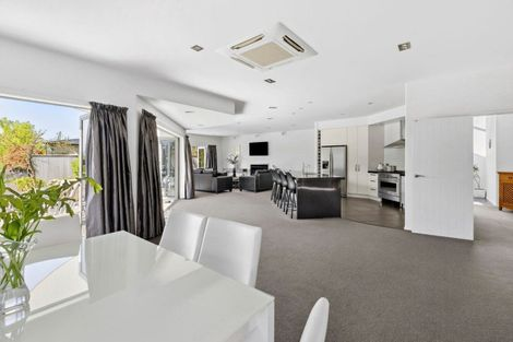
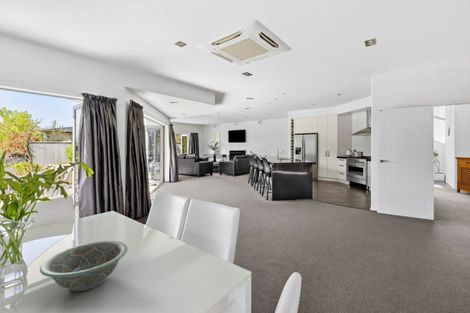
+ decorative bowl [39,240,129,292]
